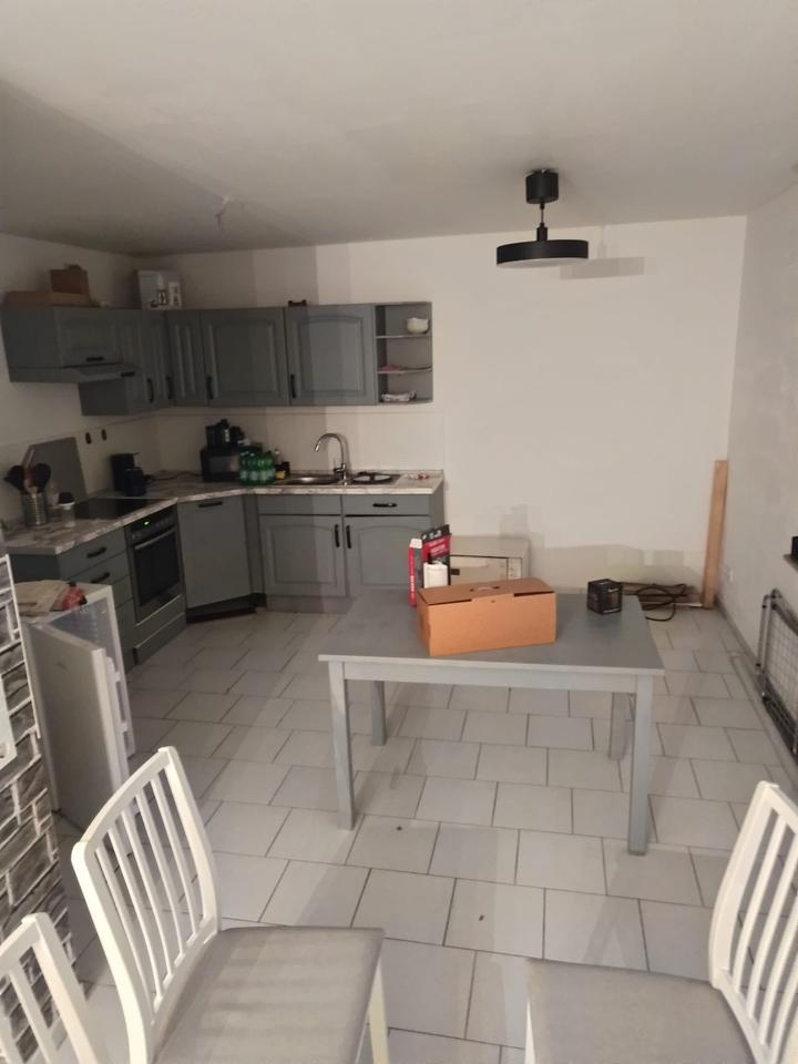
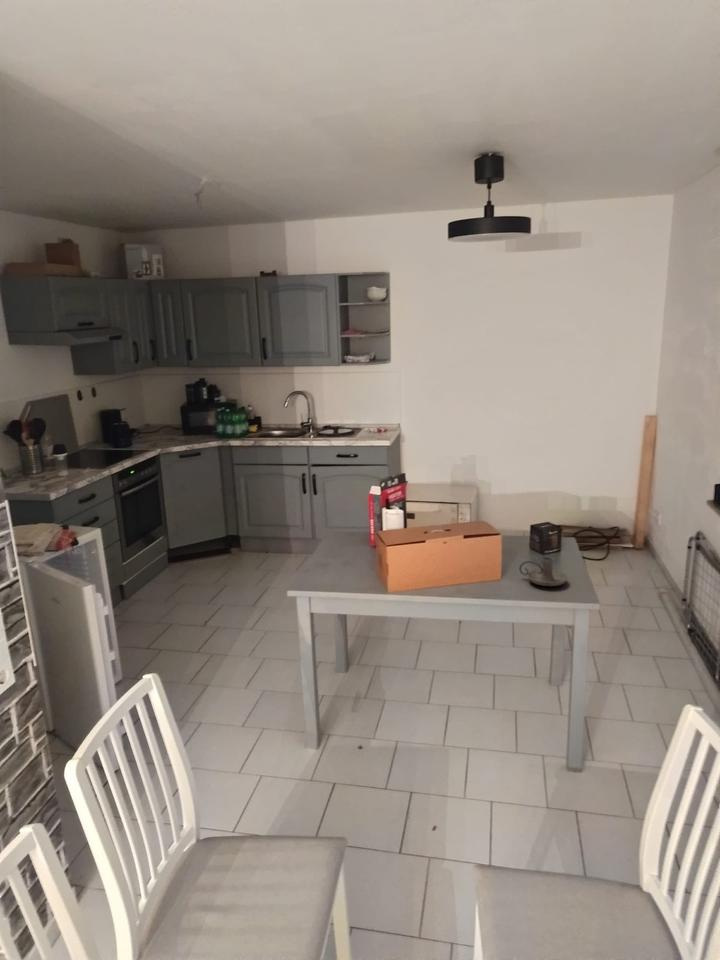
+ candle holder [518,555,568,587]
